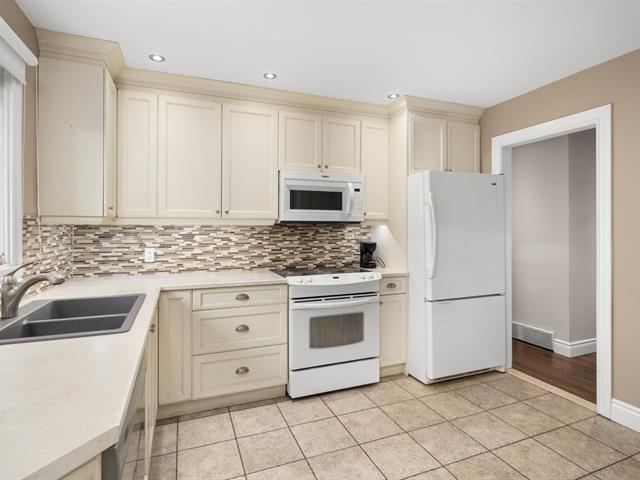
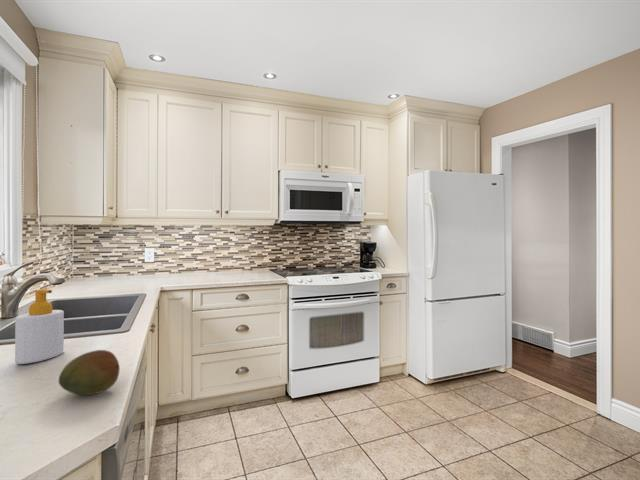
+ fruit [58,349,121,396]
+ soap bottle [14,288,65,365]
